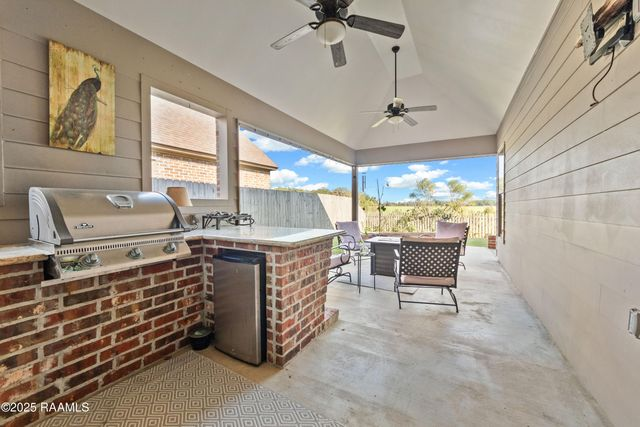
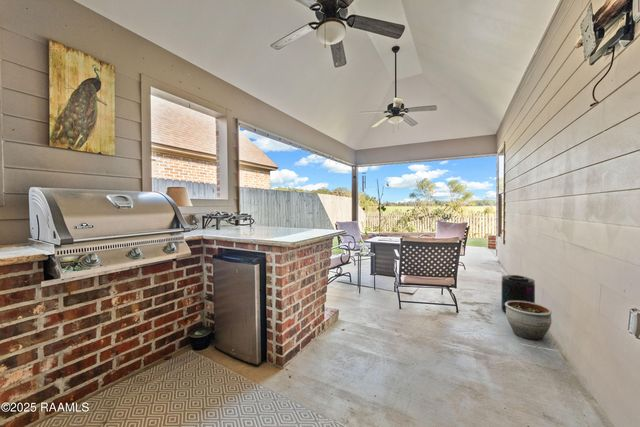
+ supplement container [501,274,536,313]
+ planter pot [505,301,553,342]
